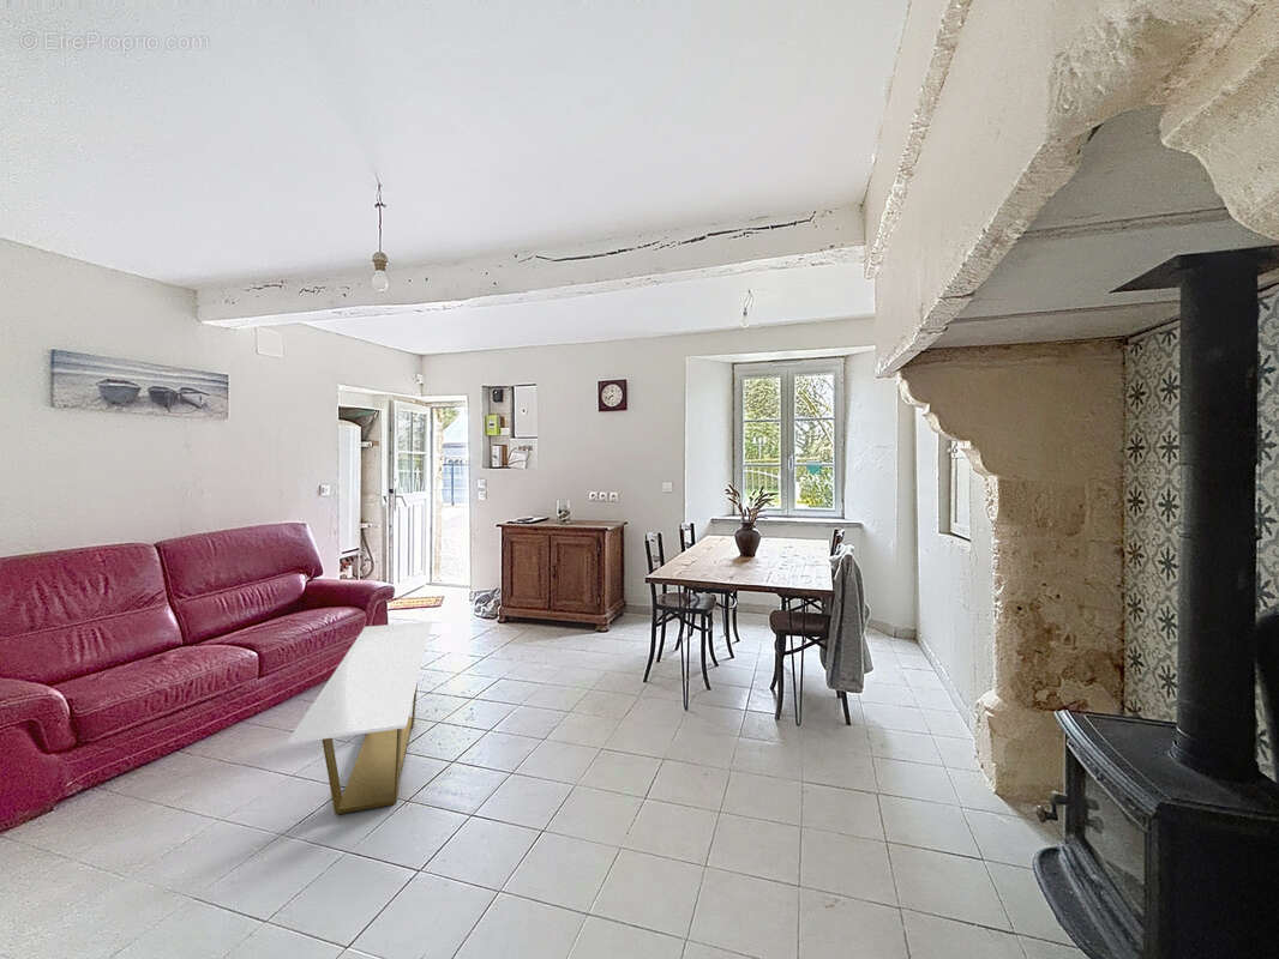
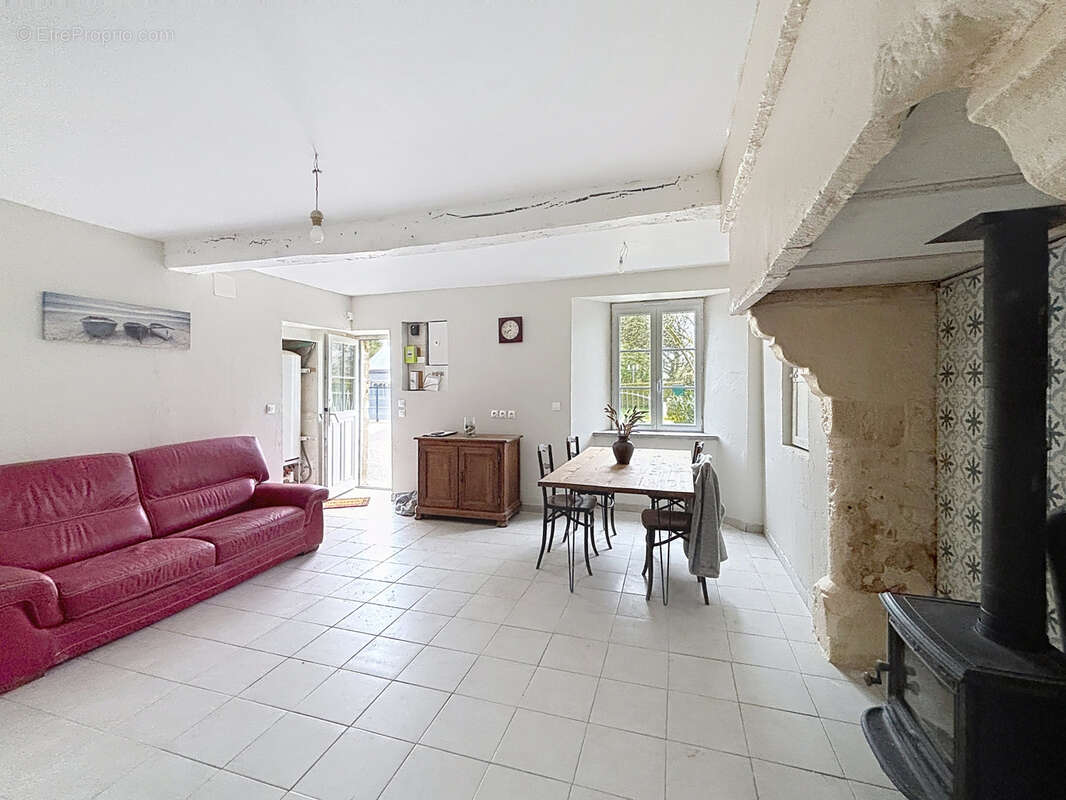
- coffee table [287,621,433,816]
